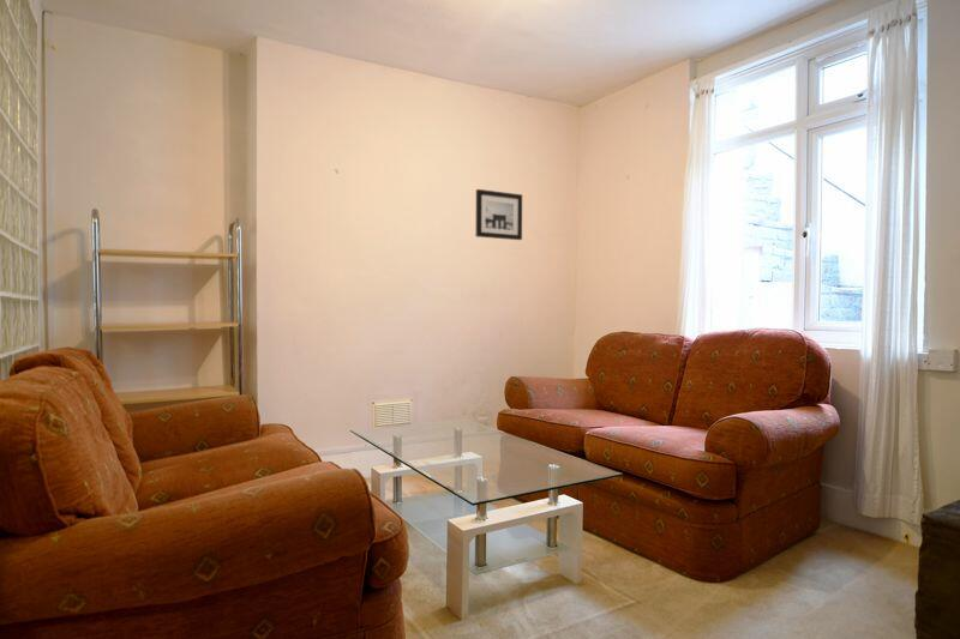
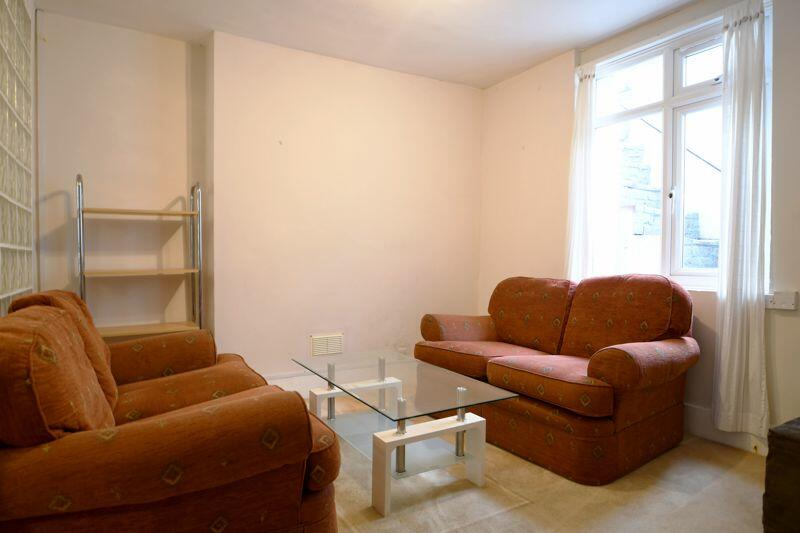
- wall art [475,188,523,241]
